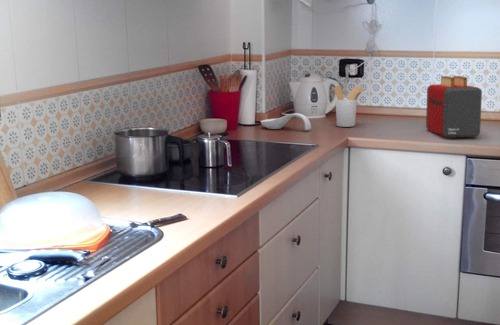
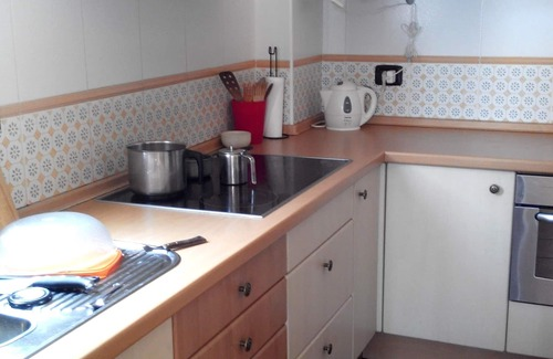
- utensil holder [333,85,364,128]
- spoon rest [260,112,312,131]
- toaster [425,75,483,139]
